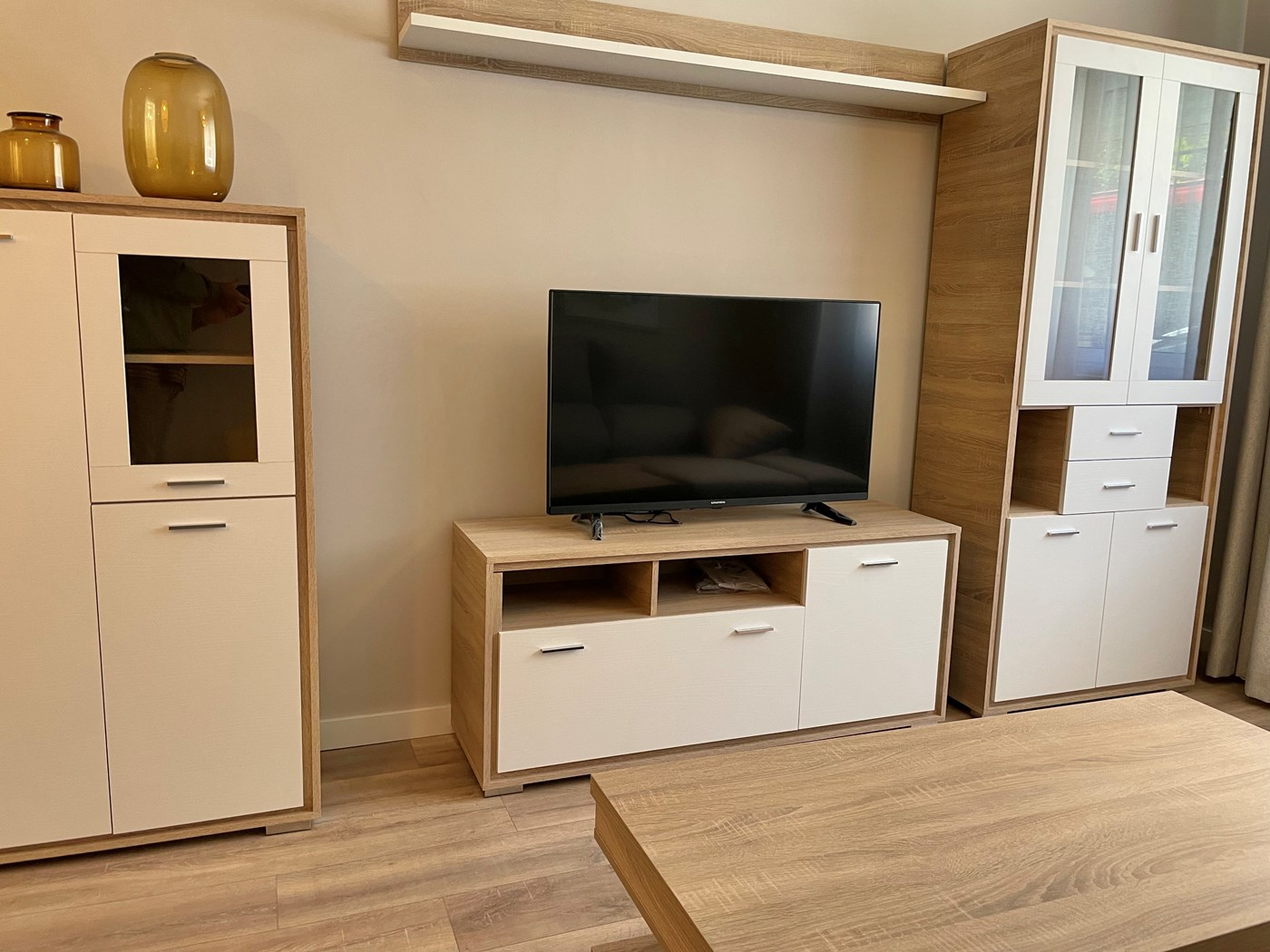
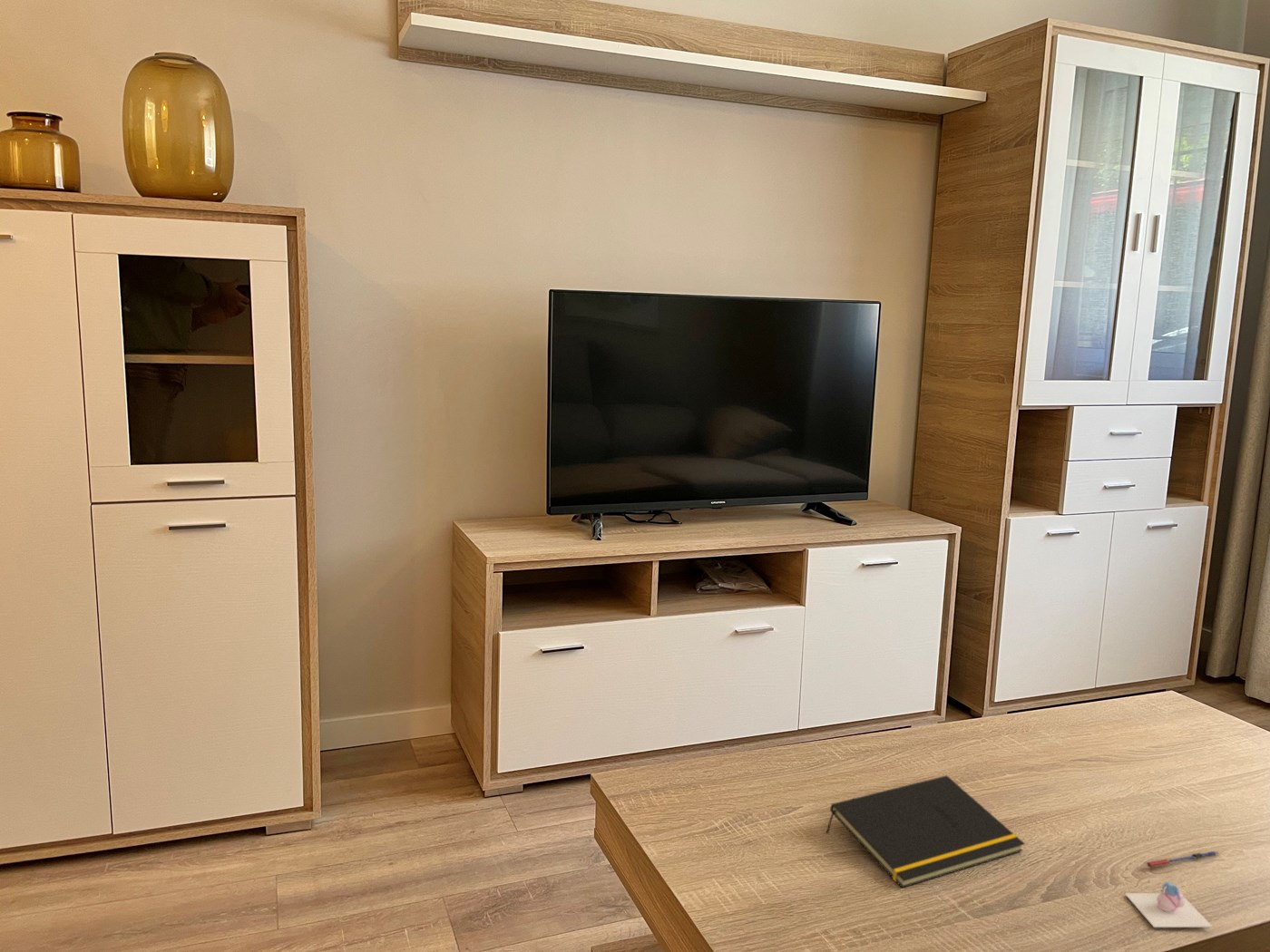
+ pen [1145,850,1220,868]
+ frog figurine [1124,881,1214,928]
+ notepad [826,774,1026,889]
